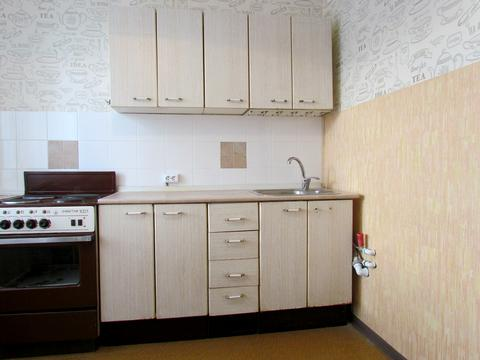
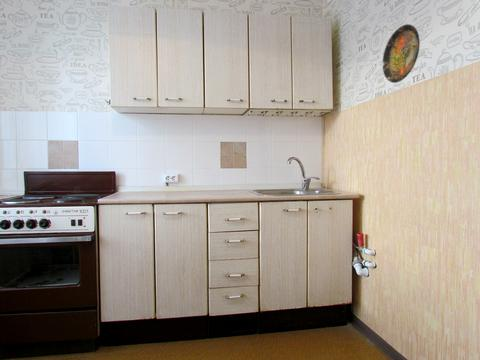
+ decorative plate [382,23,421,84]
